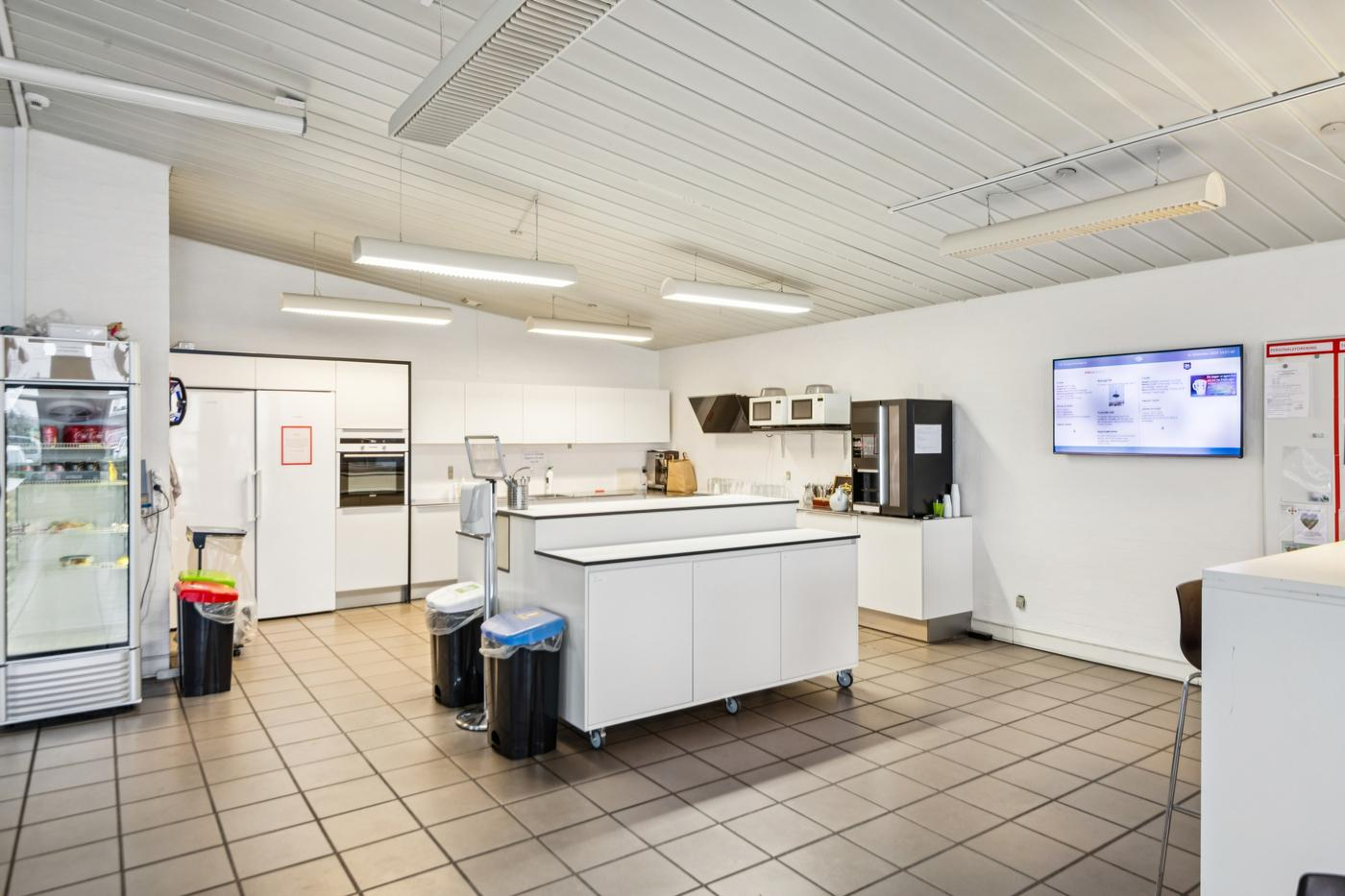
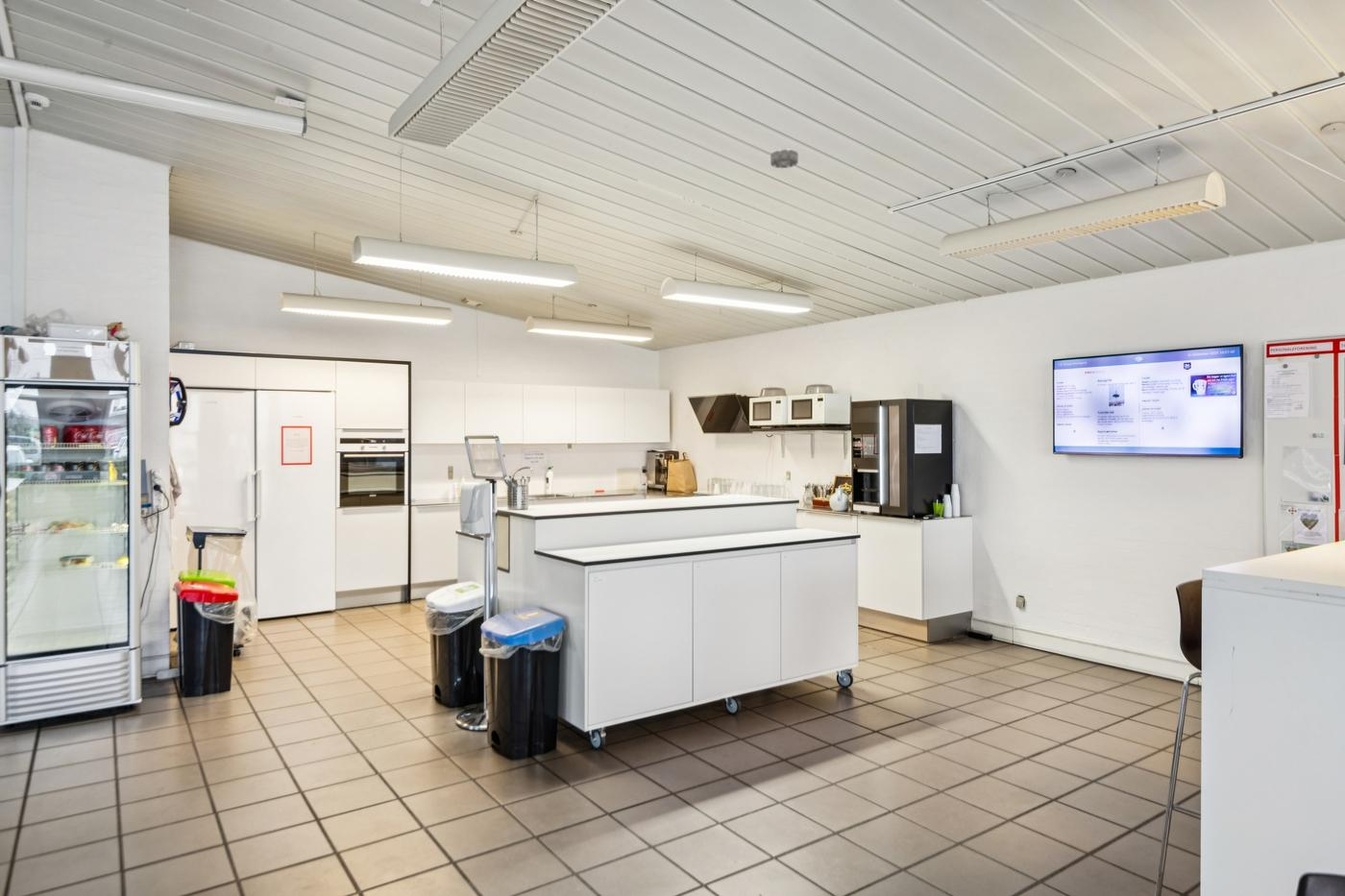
+ smoke detector [770,148,799,169]
